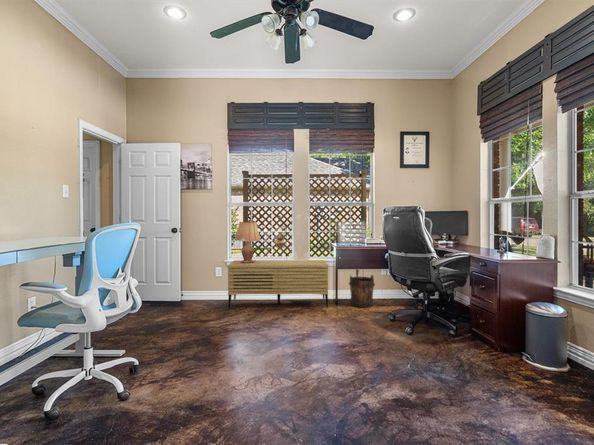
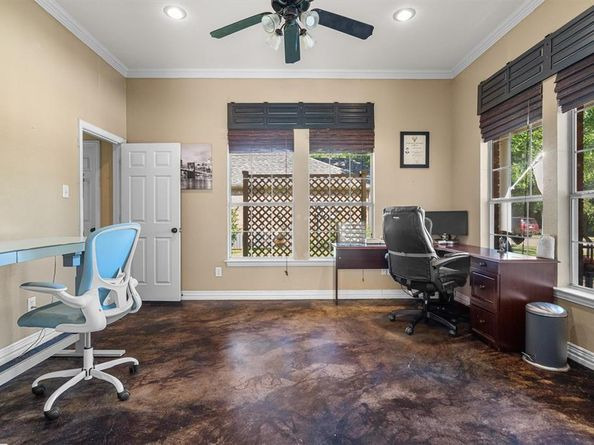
- lamp [234,220,261,262]
- bucket [348,268,376,309]
- sideboard [226,259,330,309]
